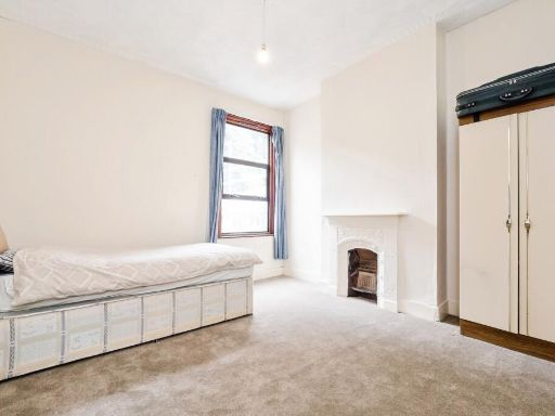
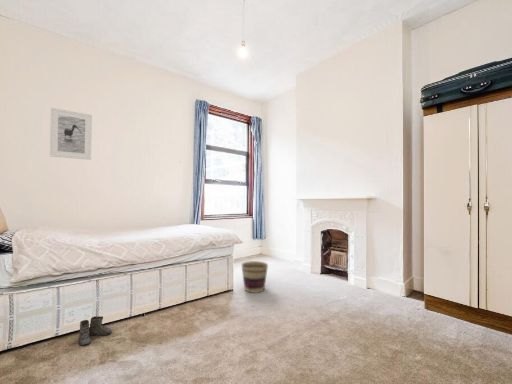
+ boots [72,315,113,347]
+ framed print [49,107,93,161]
+ basket [241,260,269,294]
